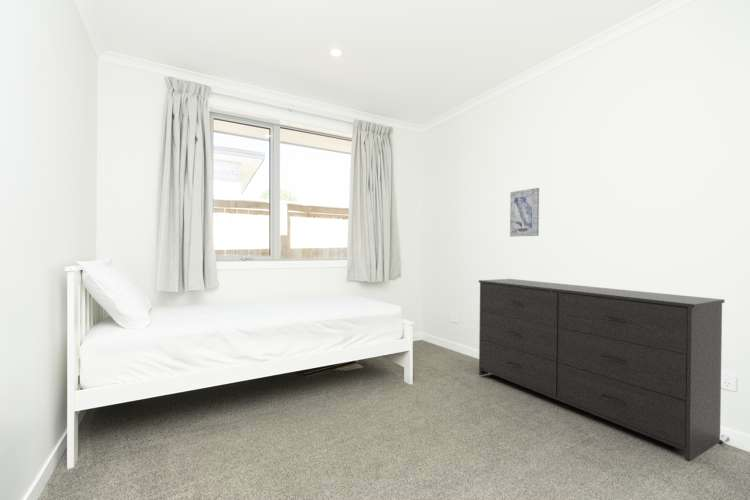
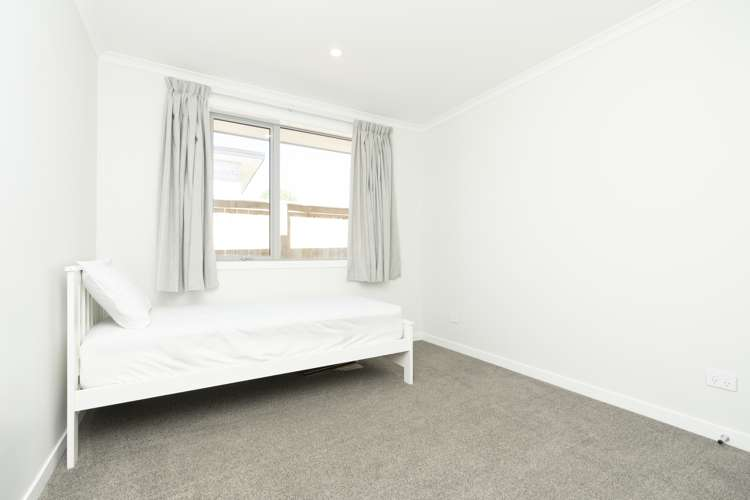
- wall art [509,187,540,238]
- dresser [478,278,726,463]
